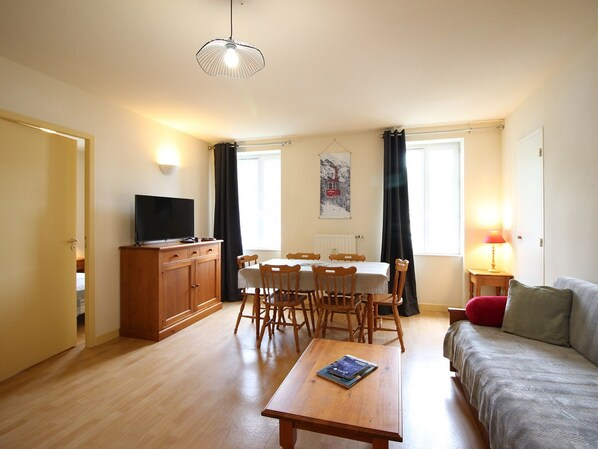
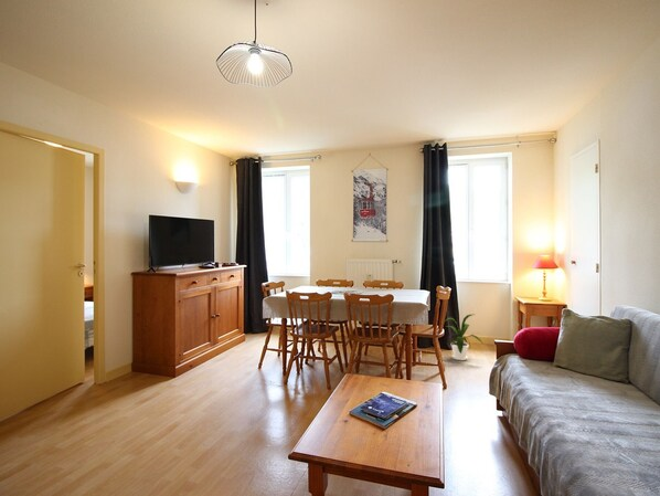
+ house plant [444,313,485,361]
